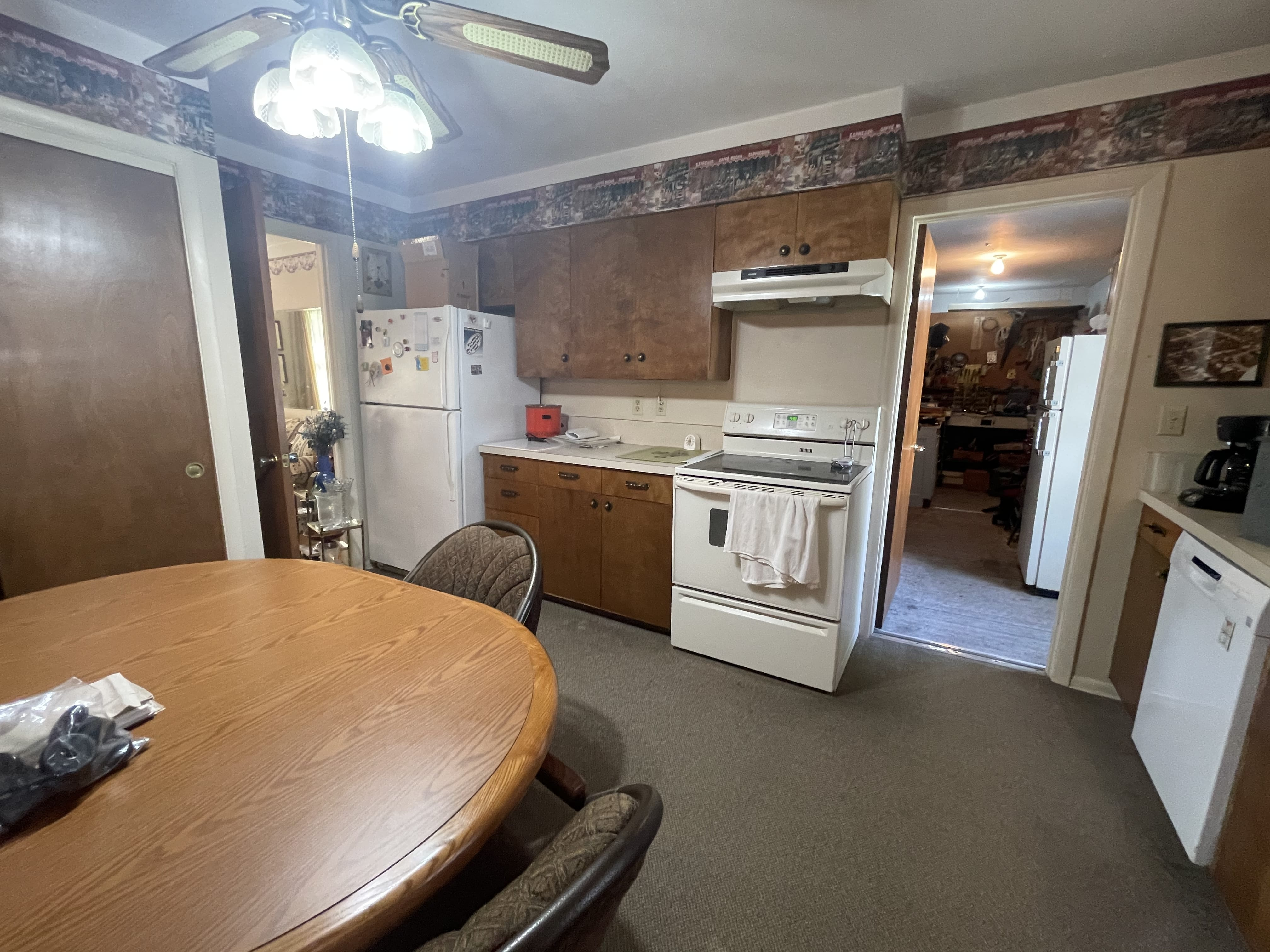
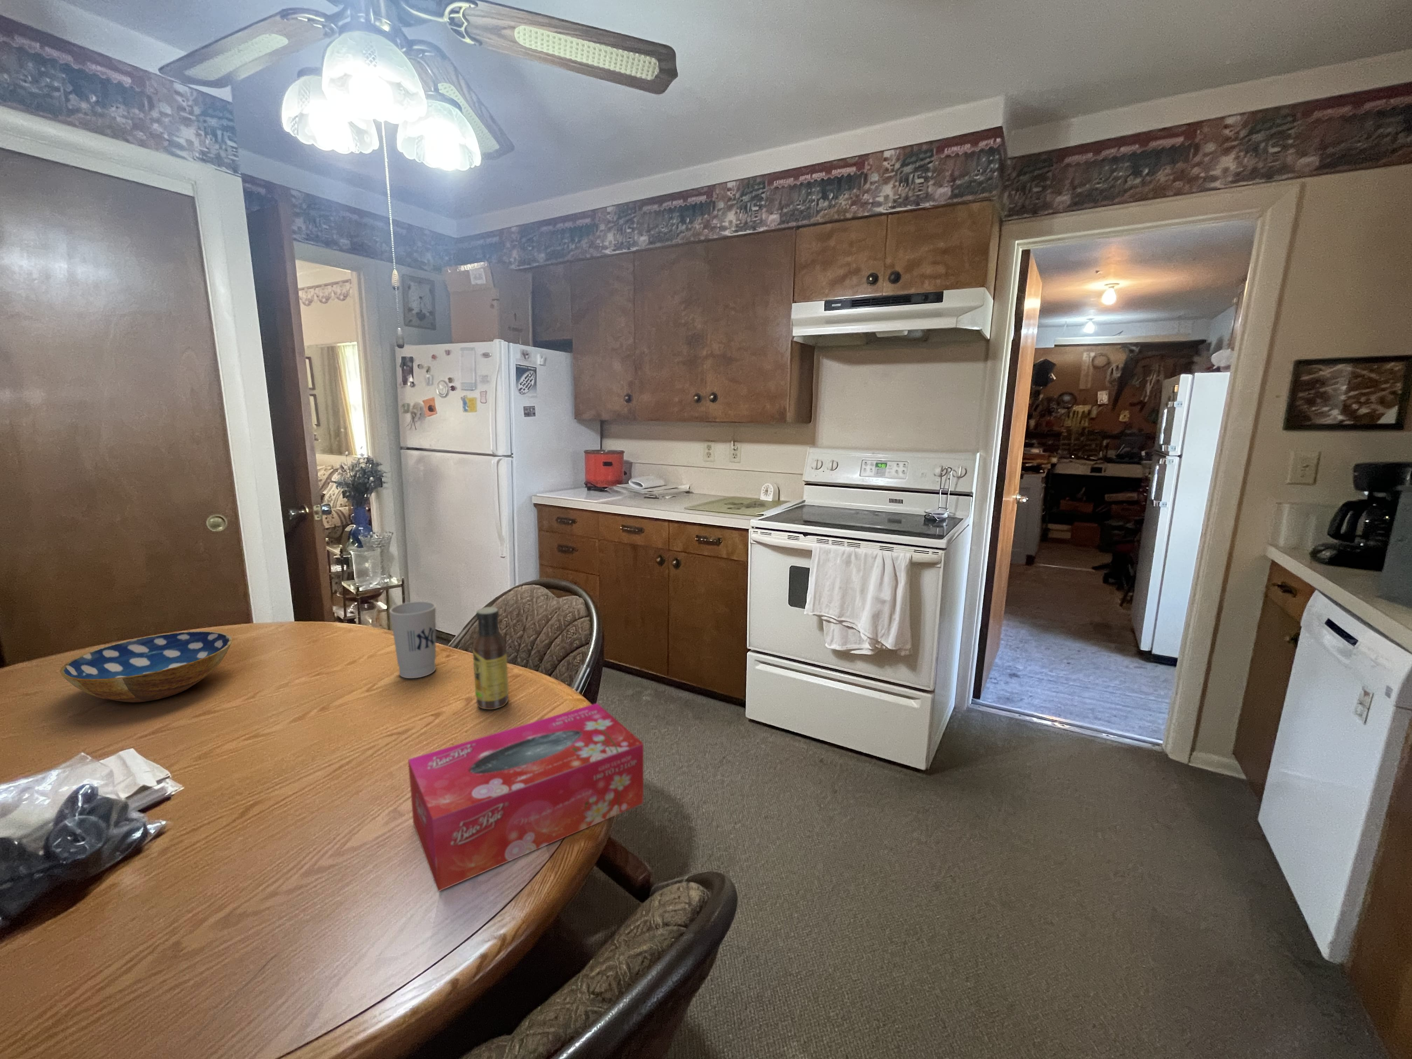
+ sauce bottle [473,606,509,710]
+ tissue box [408,703,644,892]
+ bowl [59,631,232,703]
+ cup [389,601,436,679]
